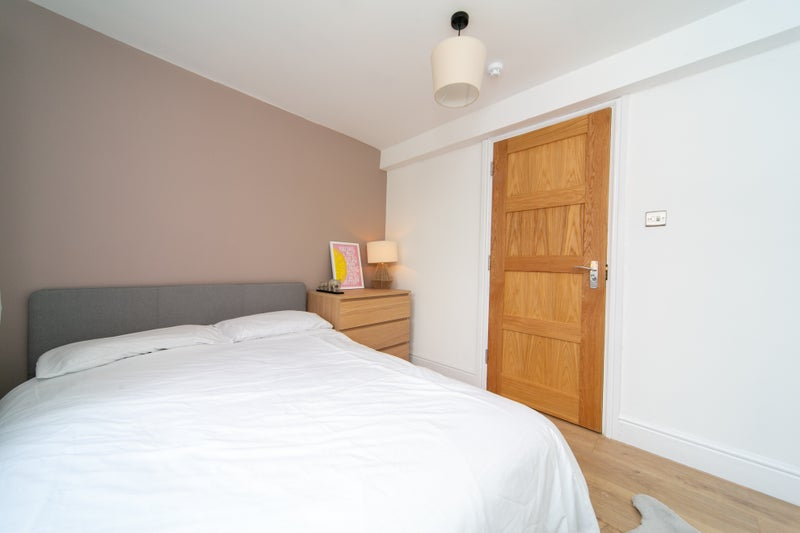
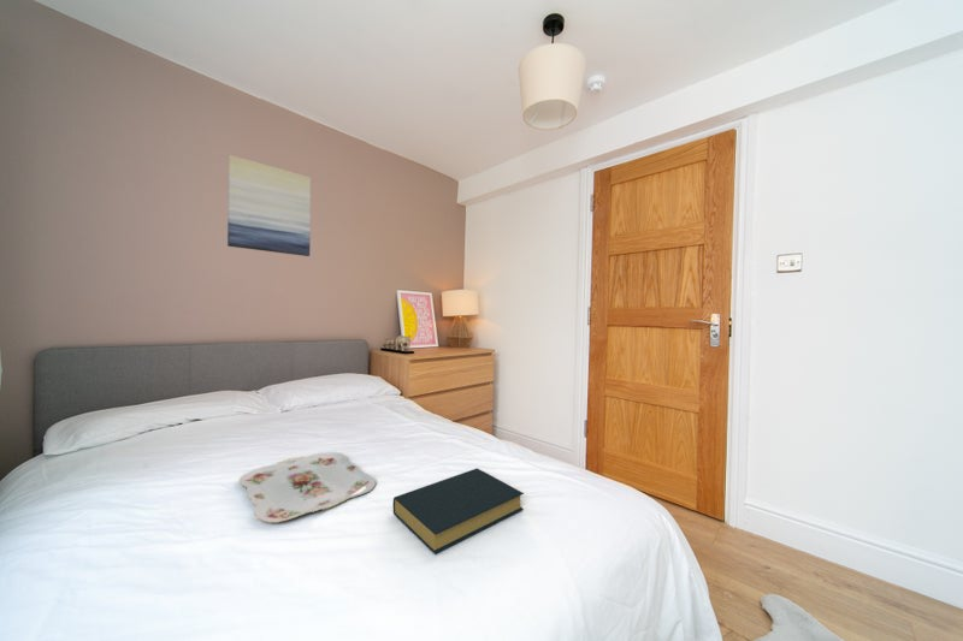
+ serving tray [238,451,377,523]
+ wall art [226,154,312,257]
+ hardback book [391,467,525,556]
